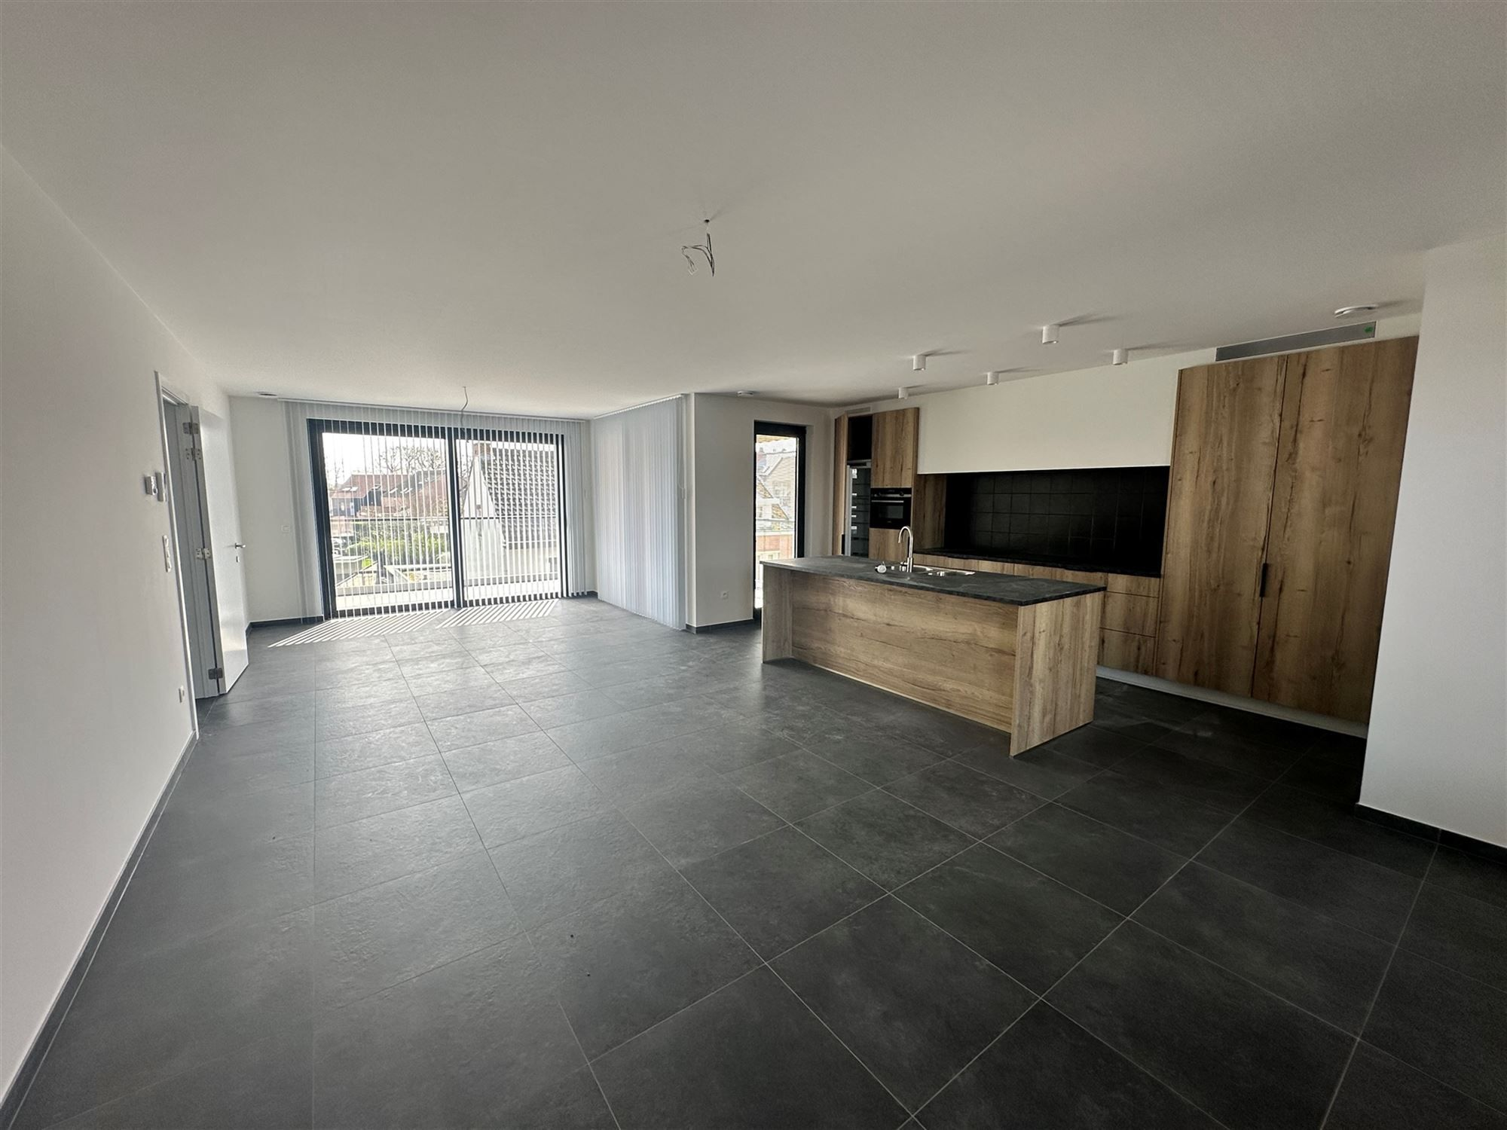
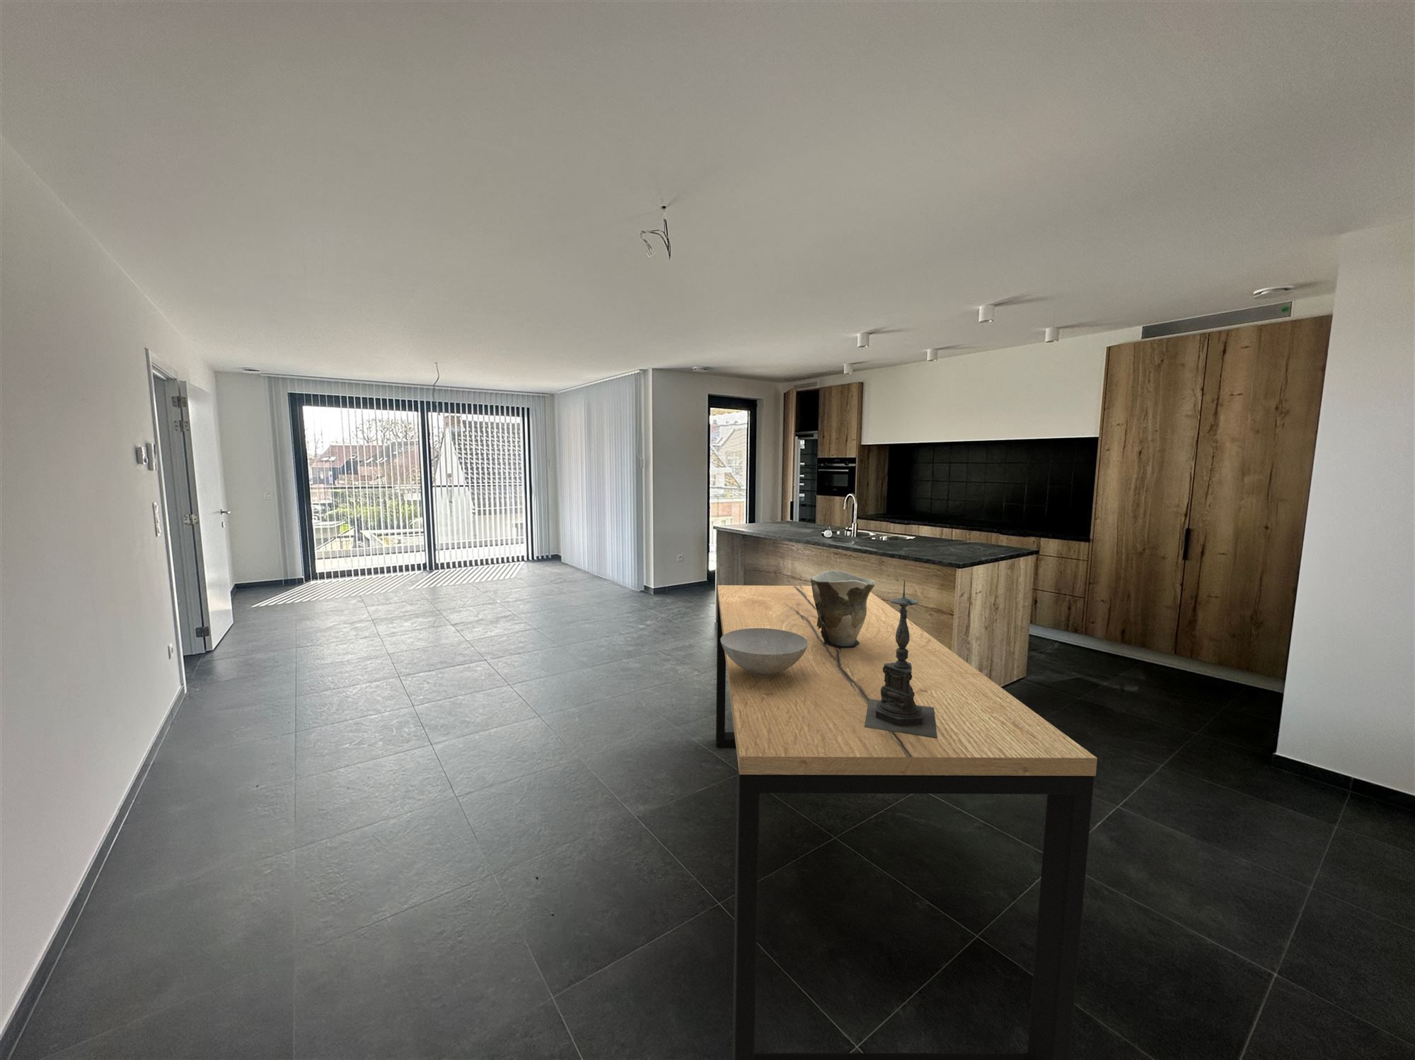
+ candle holder [865,579,937,738]
+ dining table [715,585,1099,1060]
+ vase [810,570,876,648]
+ bowl [720,628,808,677]
